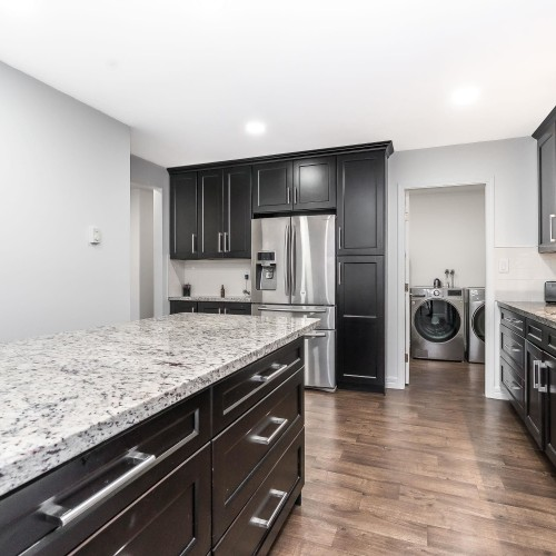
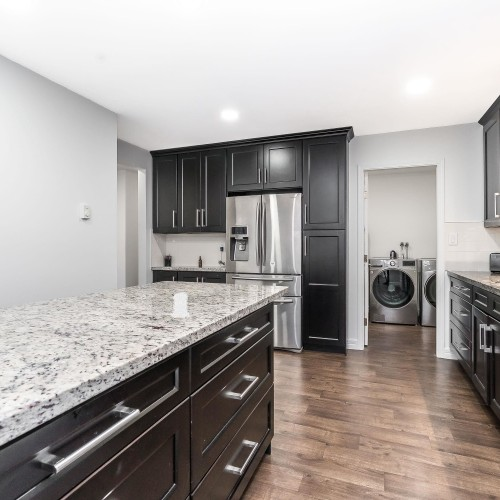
+ salt shaker [170,292,191,319]
